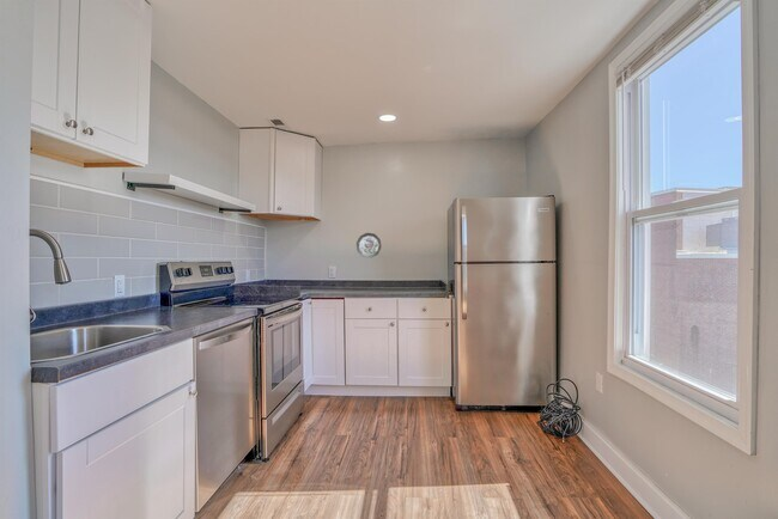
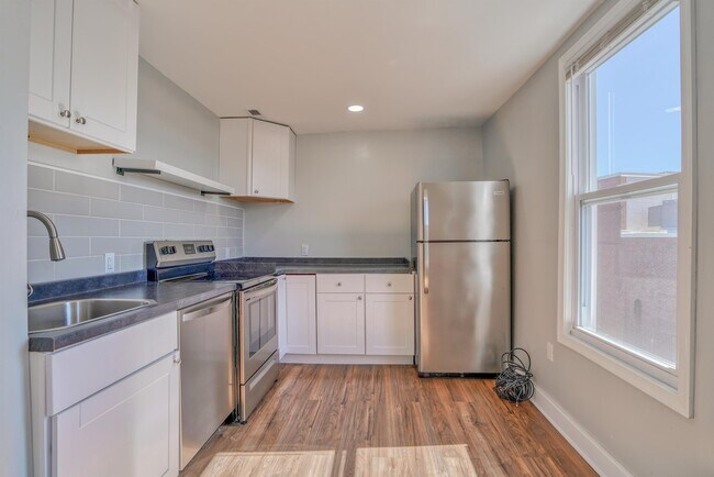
- decorative plate [355,232,382,260]
